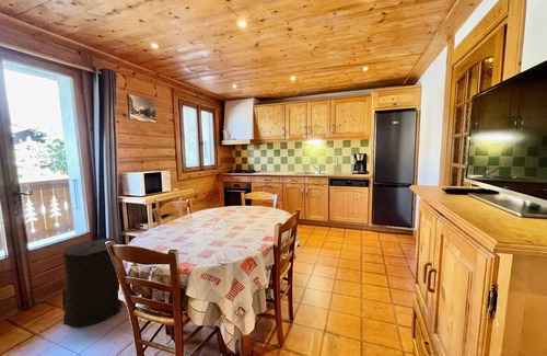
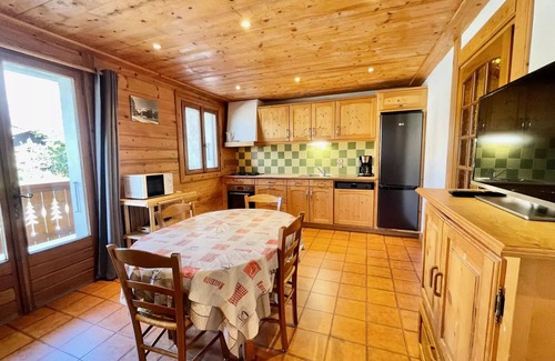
- trash can [62,237,124,328]
